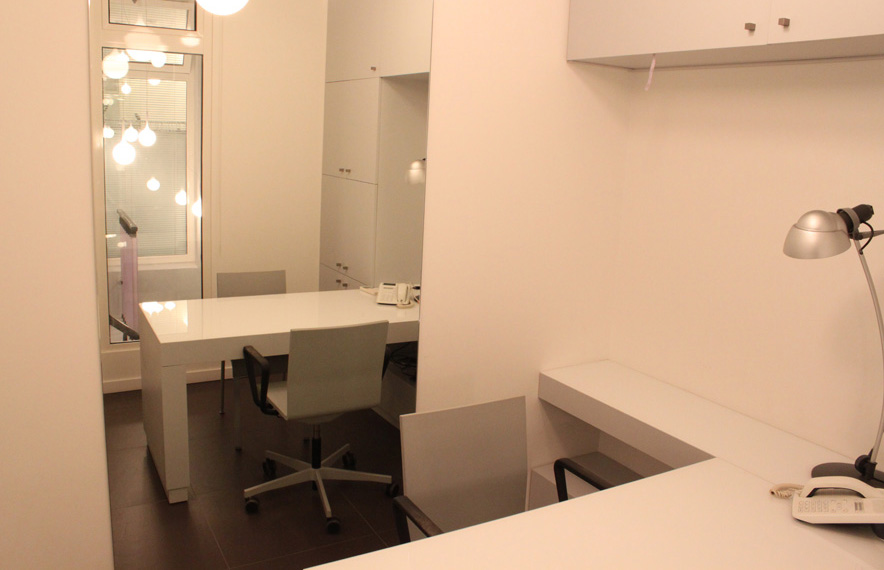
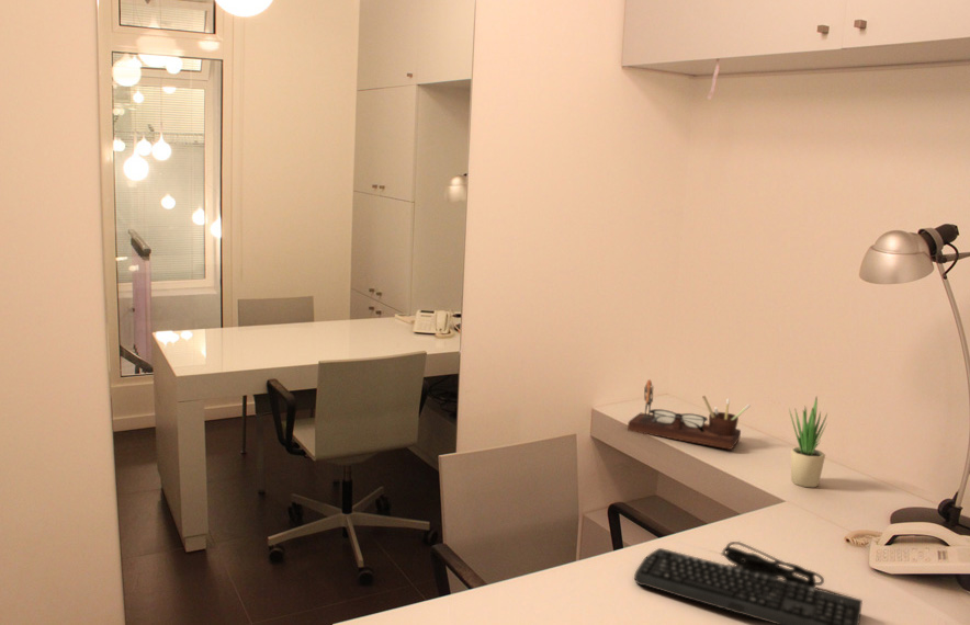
+ desk organizer [627,378,752,451]
+ keyboard [633,541,864,625]
+ potted plant [788,396,828,488]
